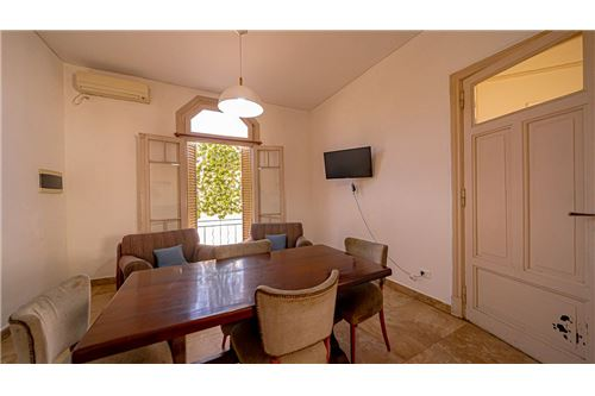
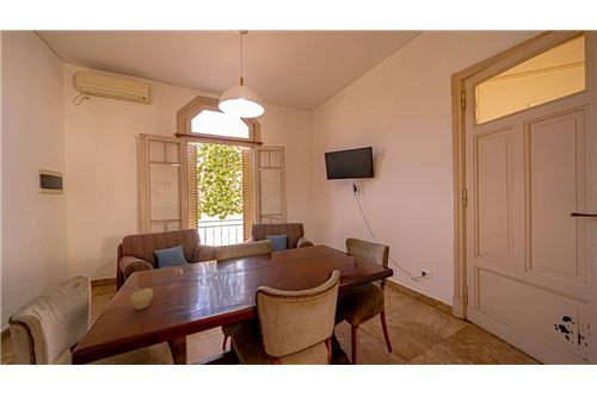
+ fruit [129,286,154,311]
